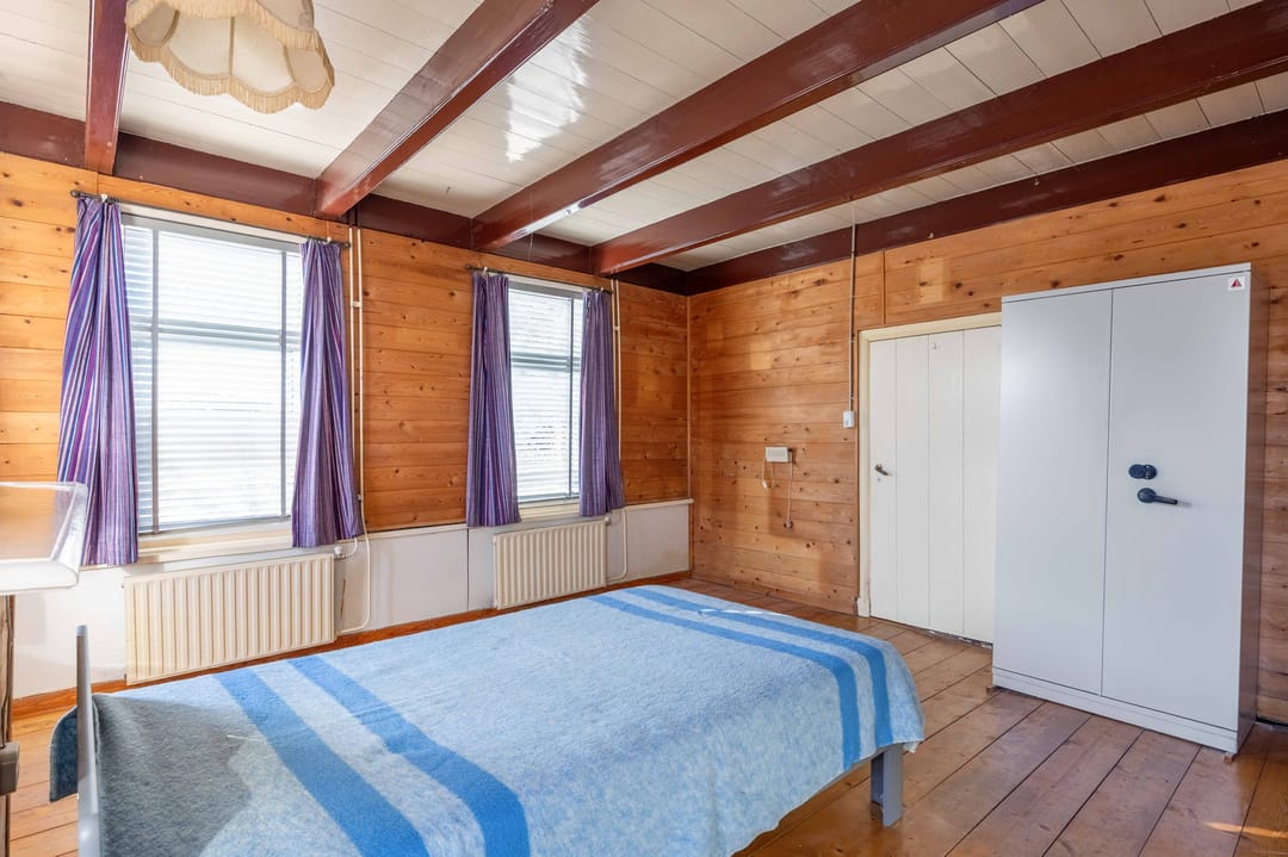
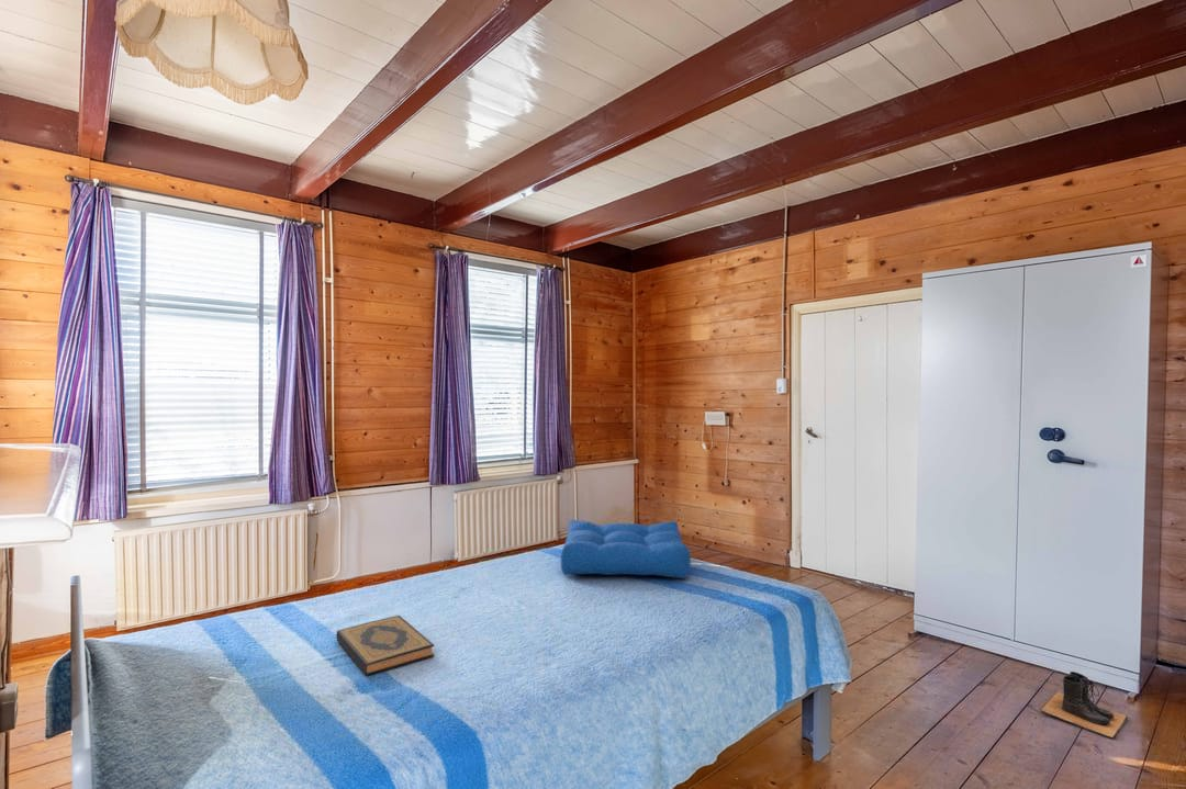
+ seat cushion [560,518,692,579]
+ hardback book [335,615,435,676]
+ boots [1039,670,1129,739]
